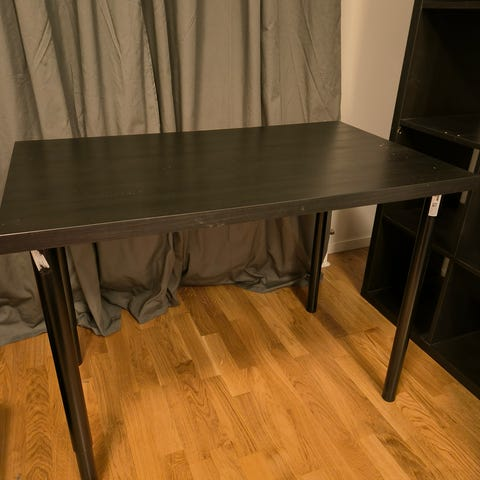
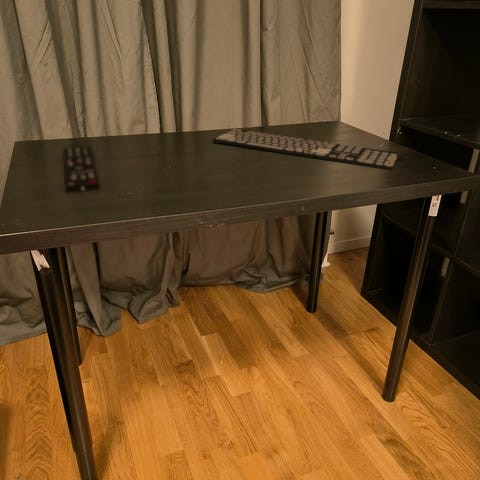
+ remote control [62,145,102,195]
+ keyboard [212,128,401,171]
